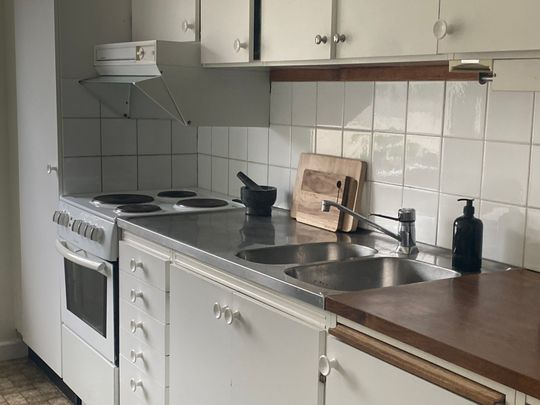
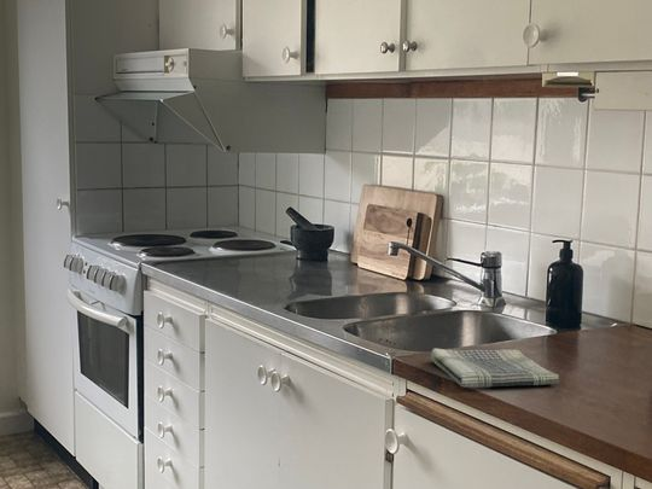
+ dish towel [429,348,560,389]
